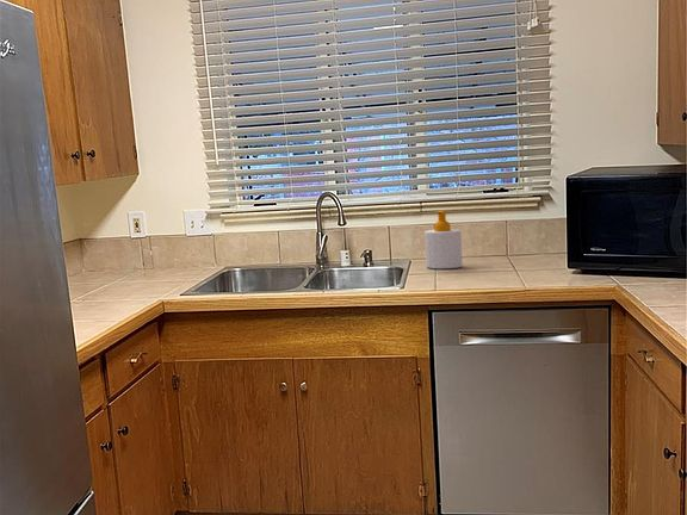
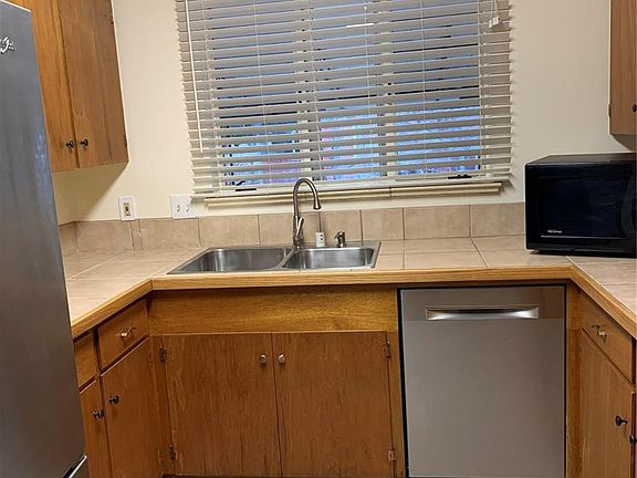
- soap bottle [423,210,463,269]
